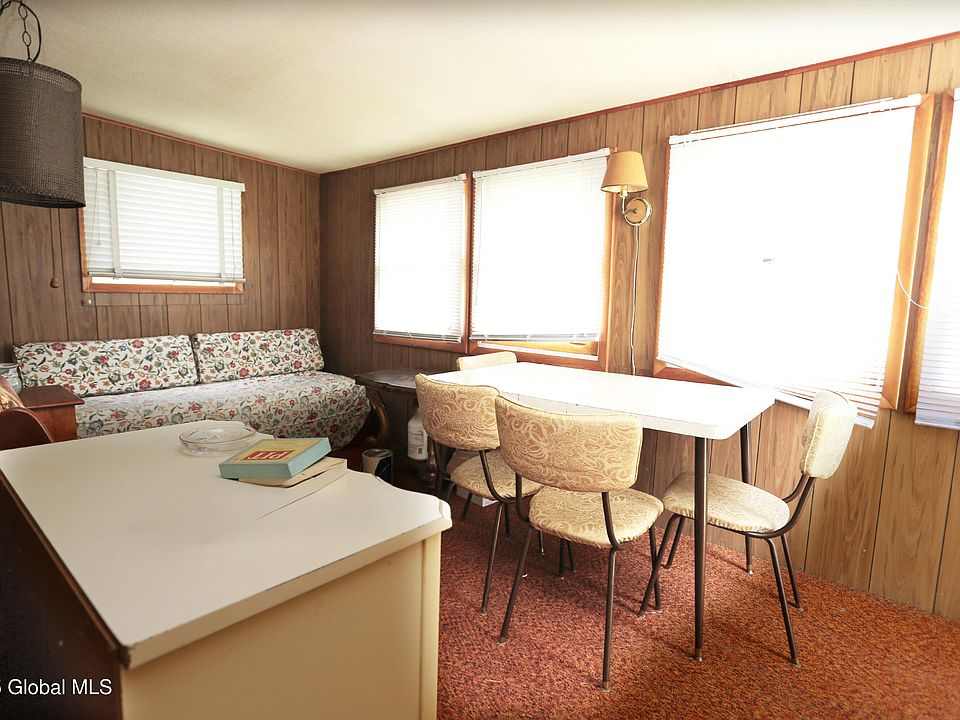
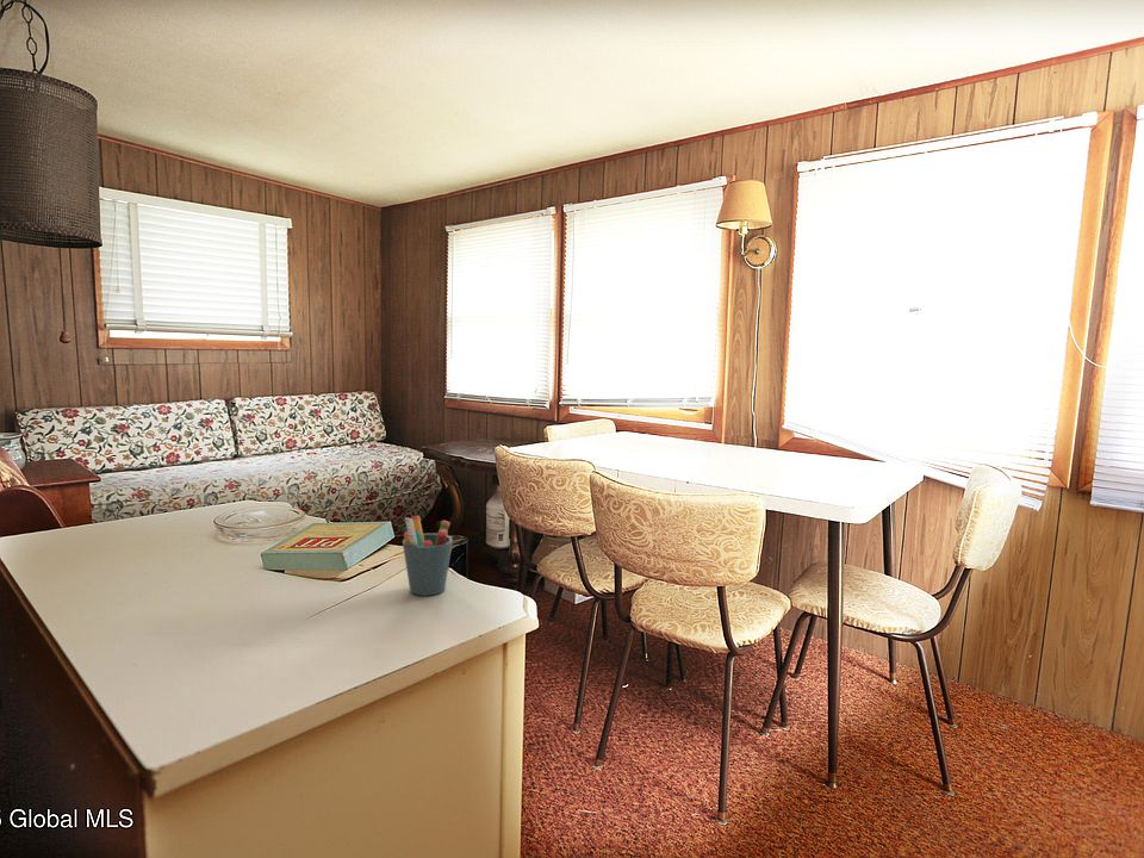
+ pen holder [402,515,454,597]
